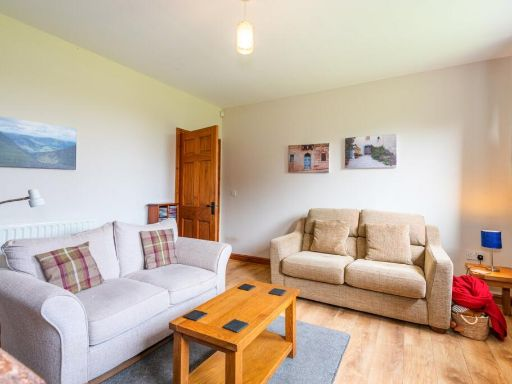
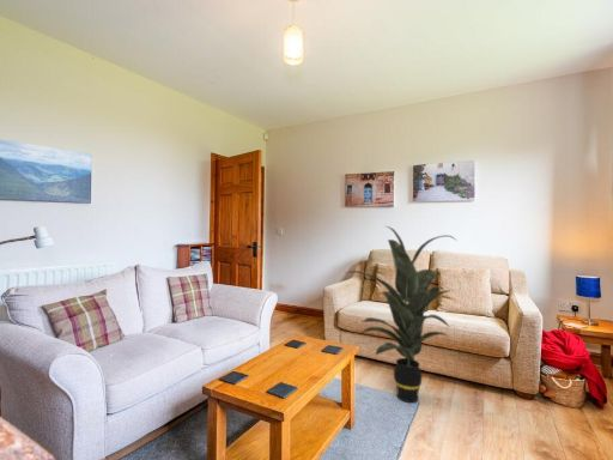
+ indoor plant [346,225,456,404]
